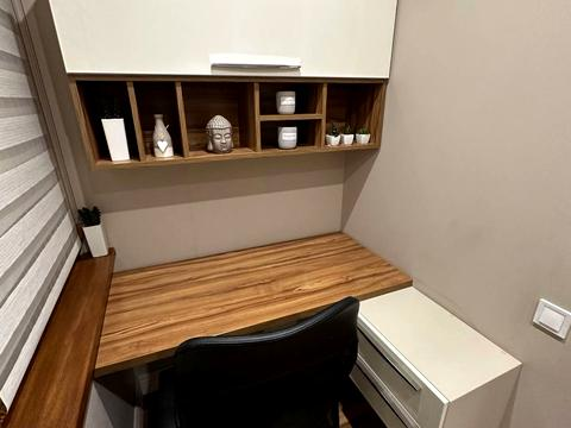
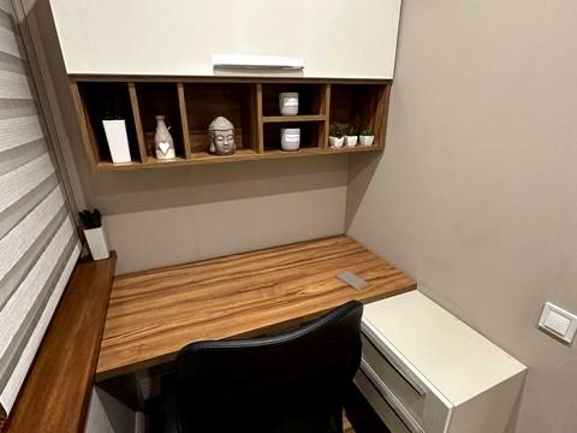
+ smartphone [334,269,370,291]
